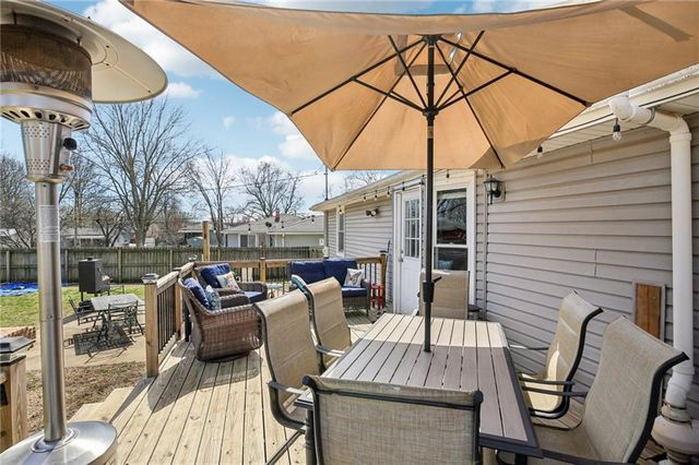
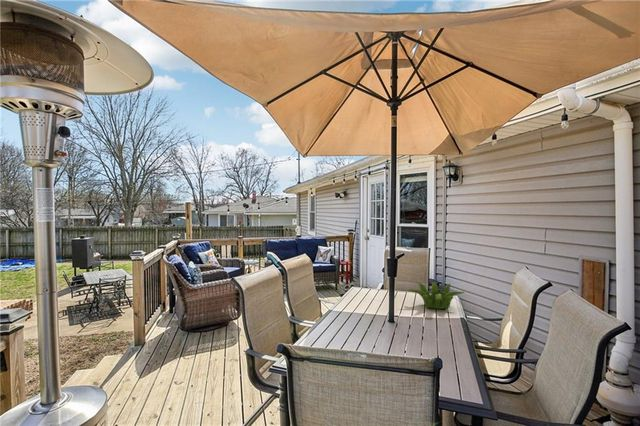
+ plant [407,281,466,310]
